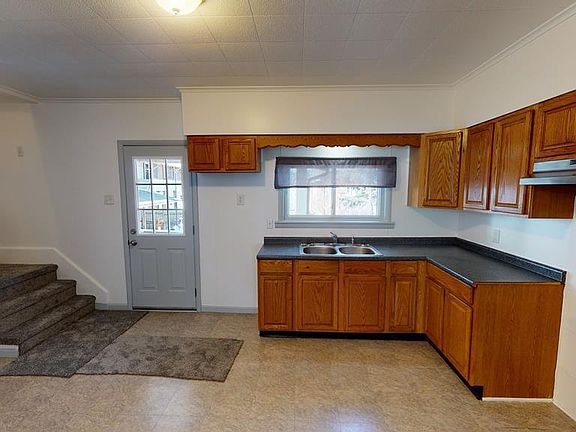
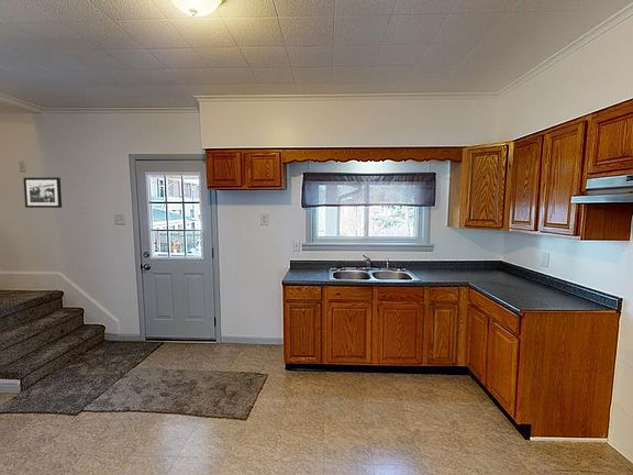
+ picture frame [22,177,63,209]
